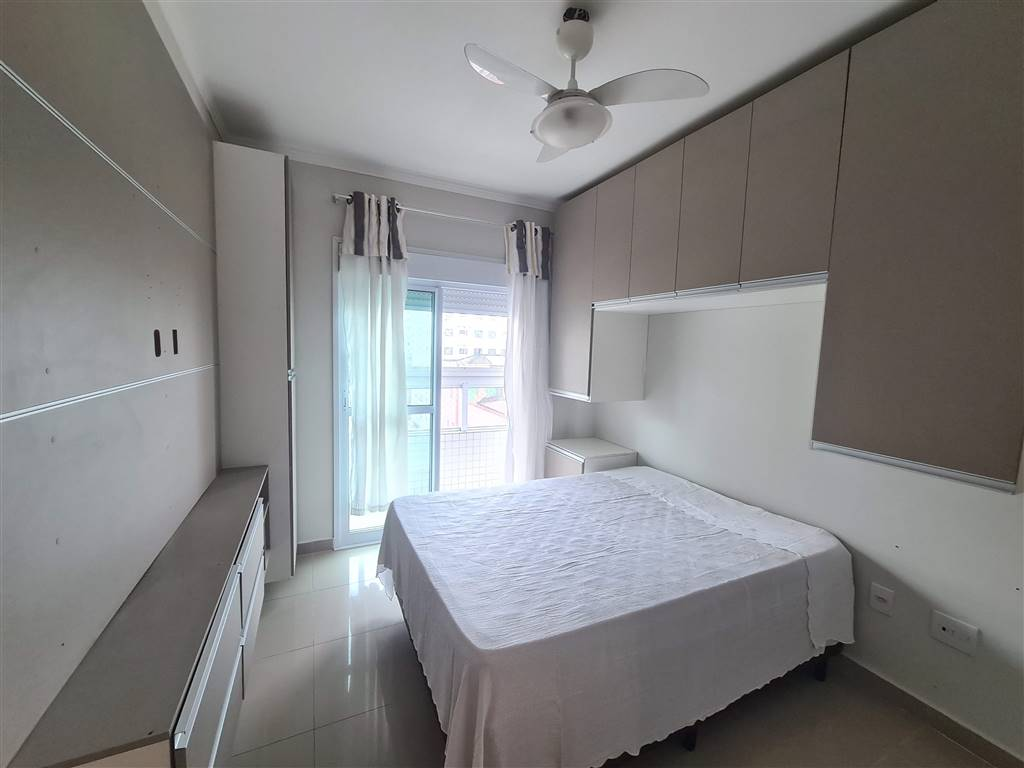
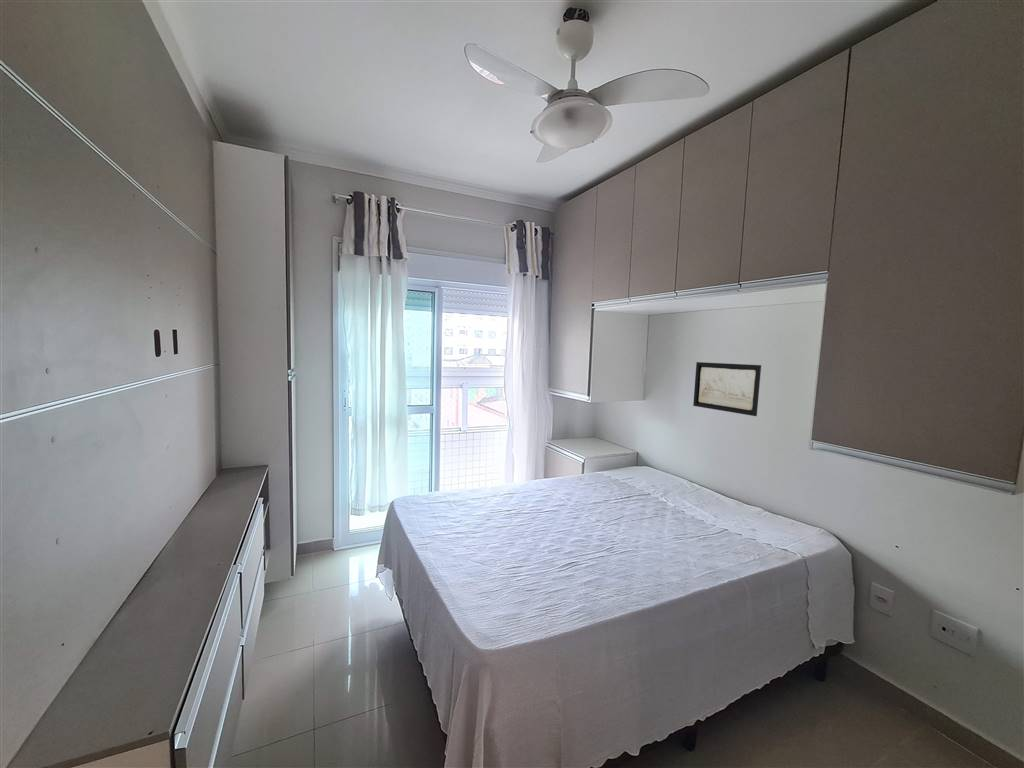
+ wall art [692,361,762,417]
